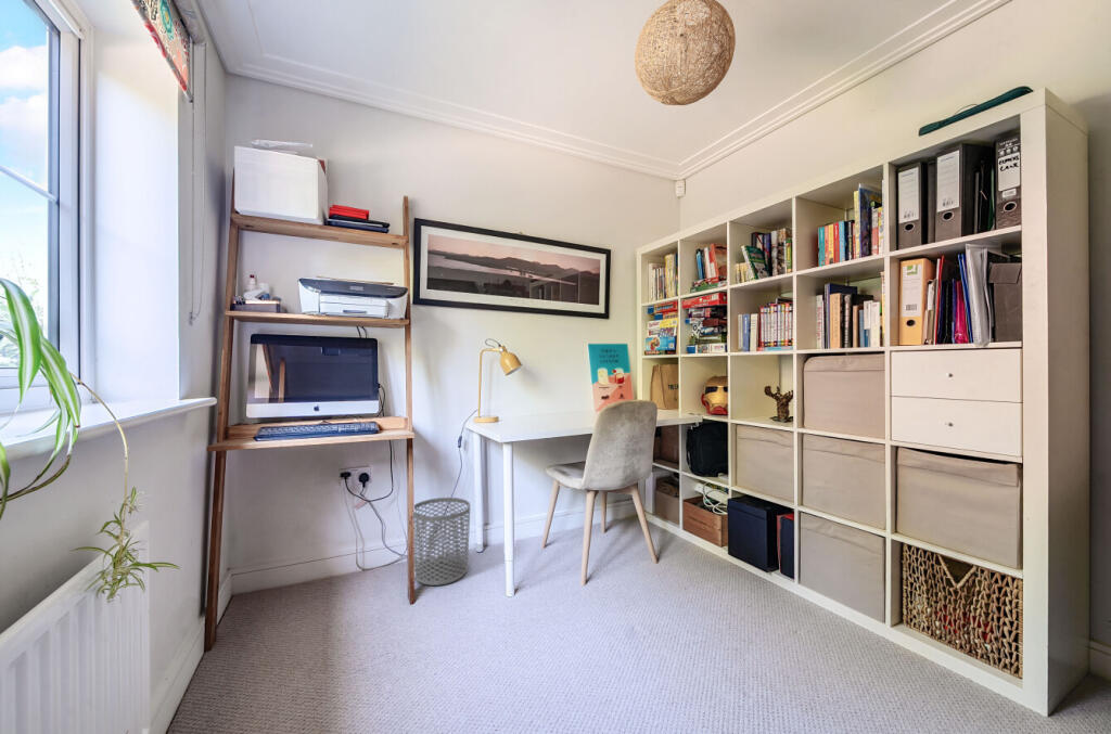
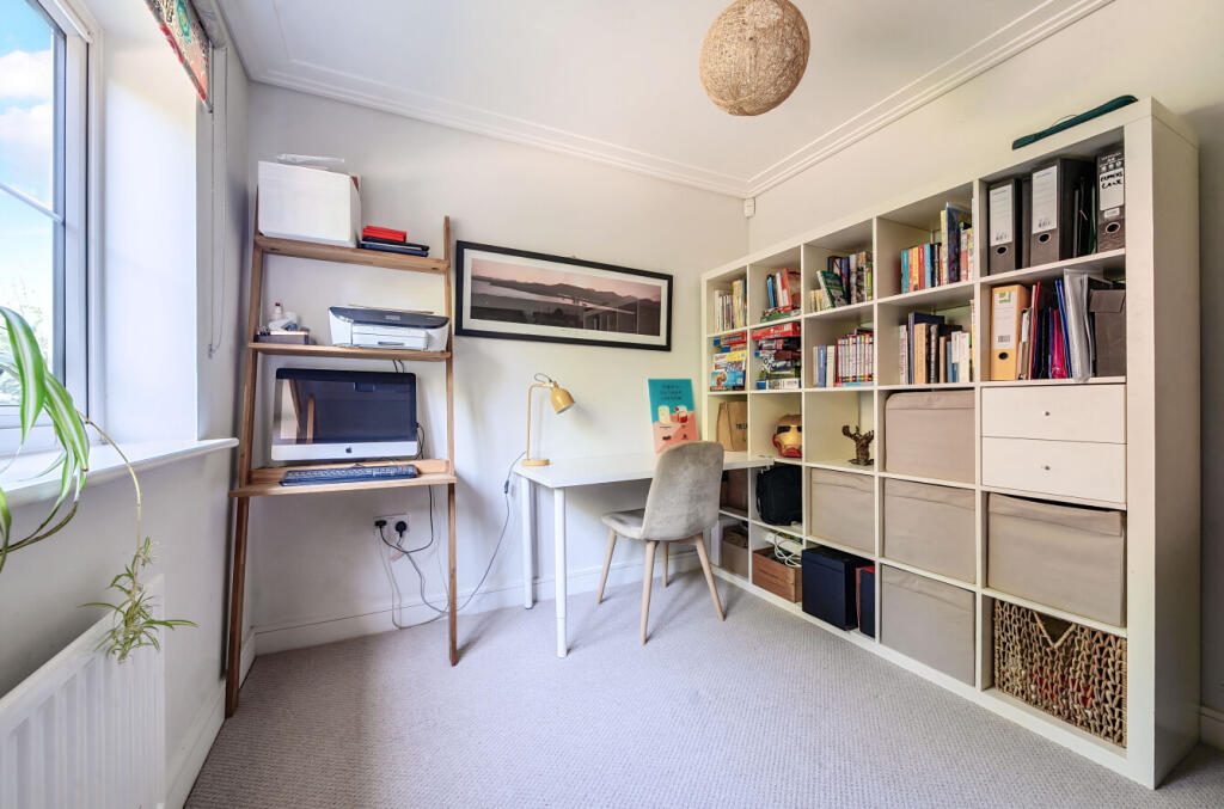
- waste bin [412,497,471,587]
